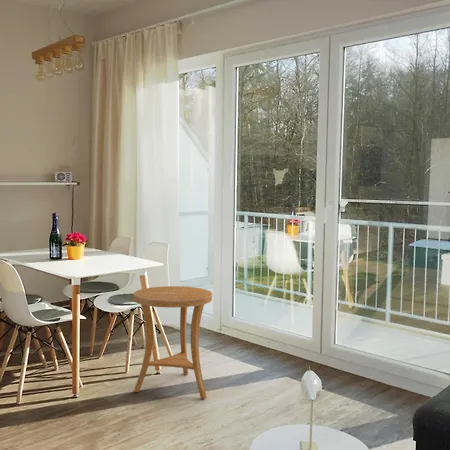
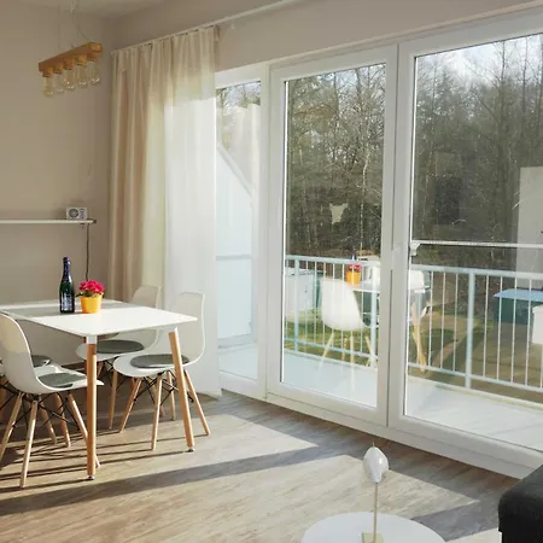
- side table [132,285,214,399]
